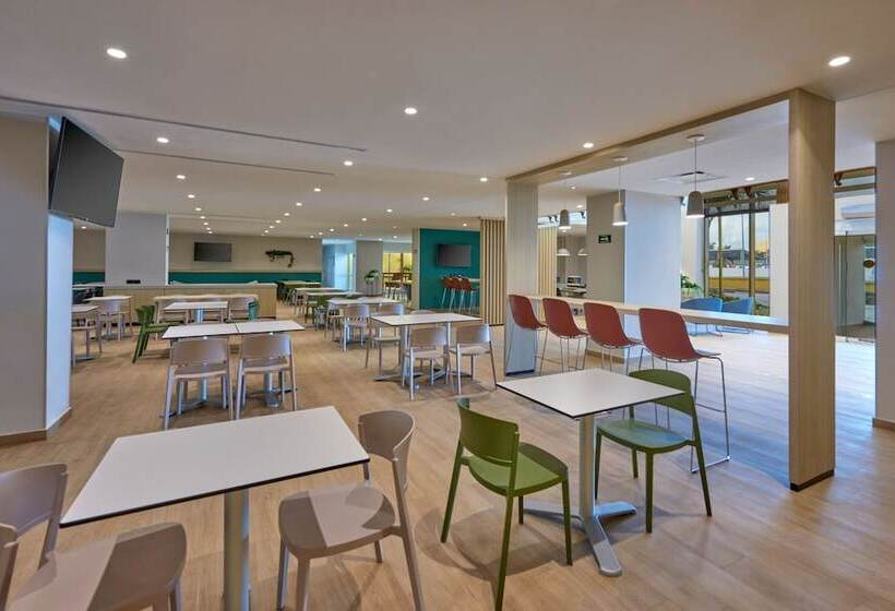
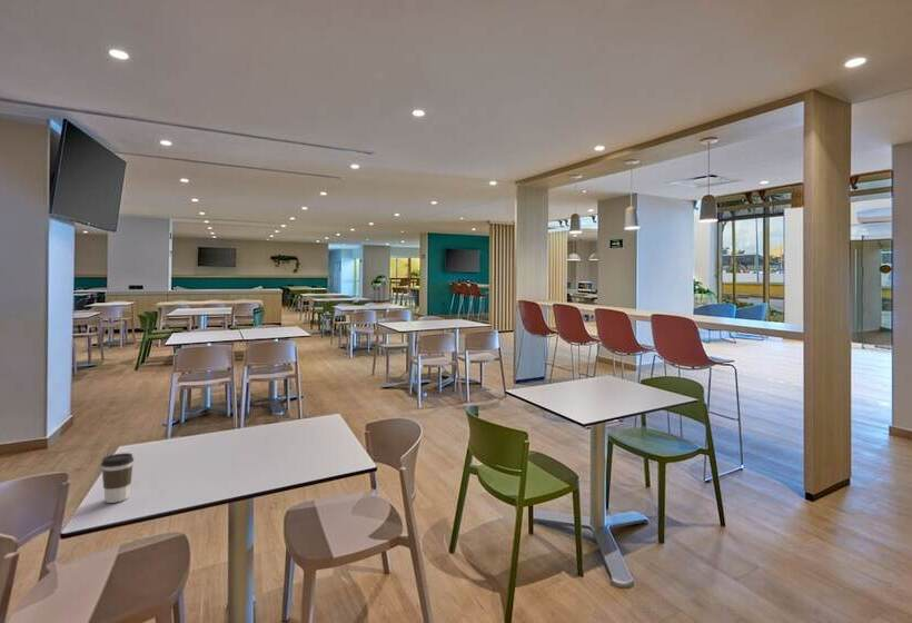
+ coffee cup [100,452,135,504]
